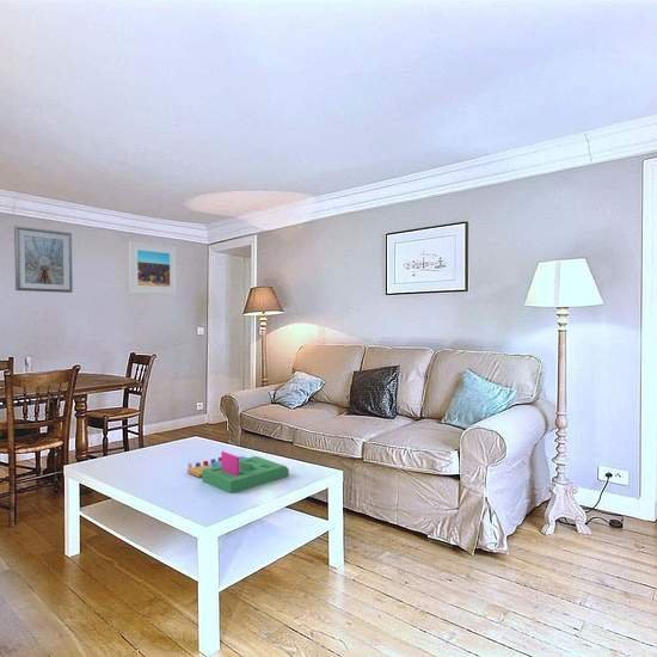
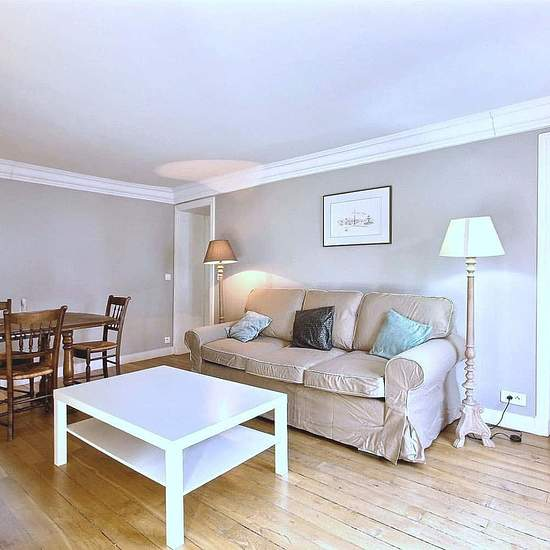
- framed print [128,240,178,296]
- picture frame [13,225,74,294]
- board game [186,450,290,495]
